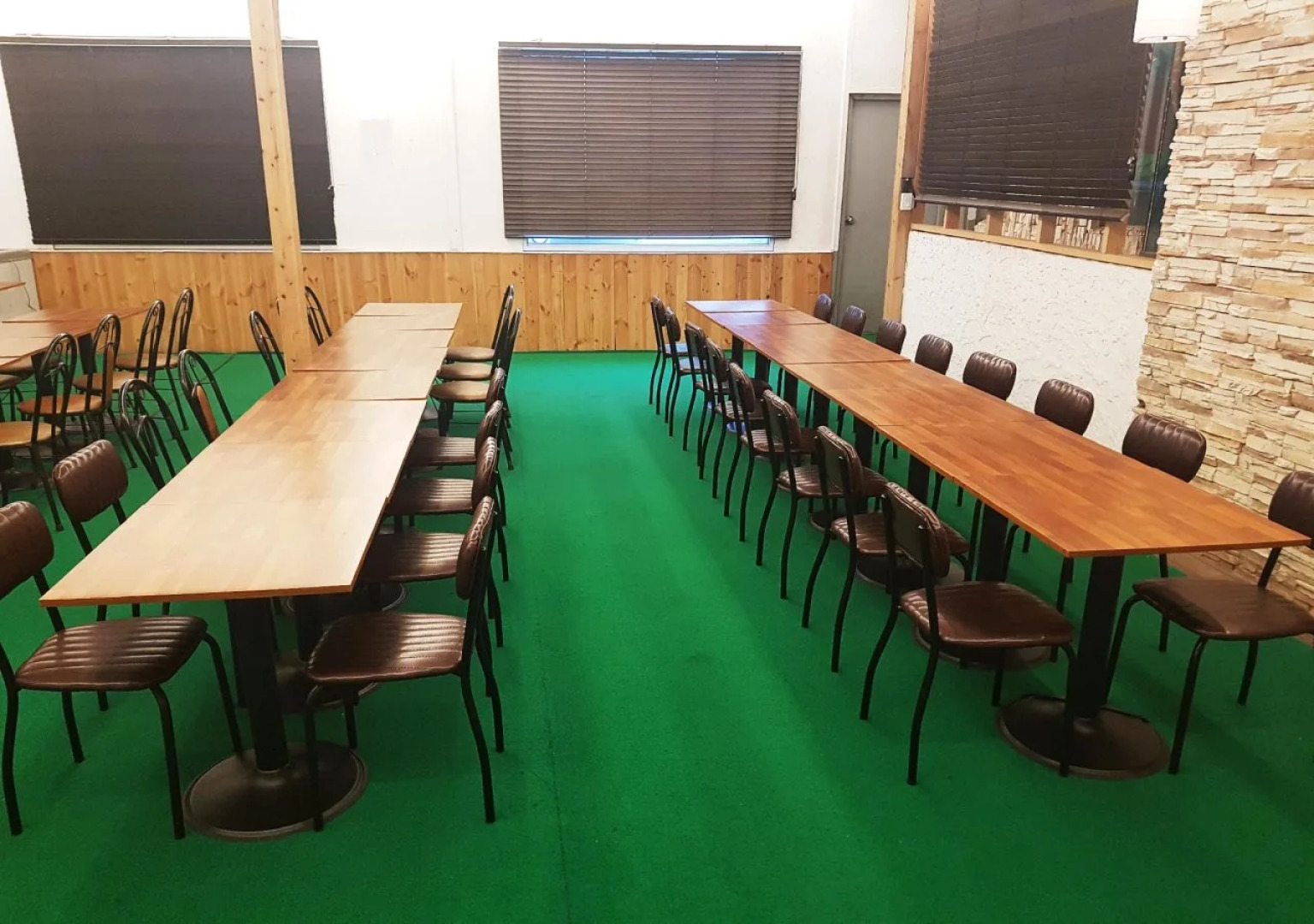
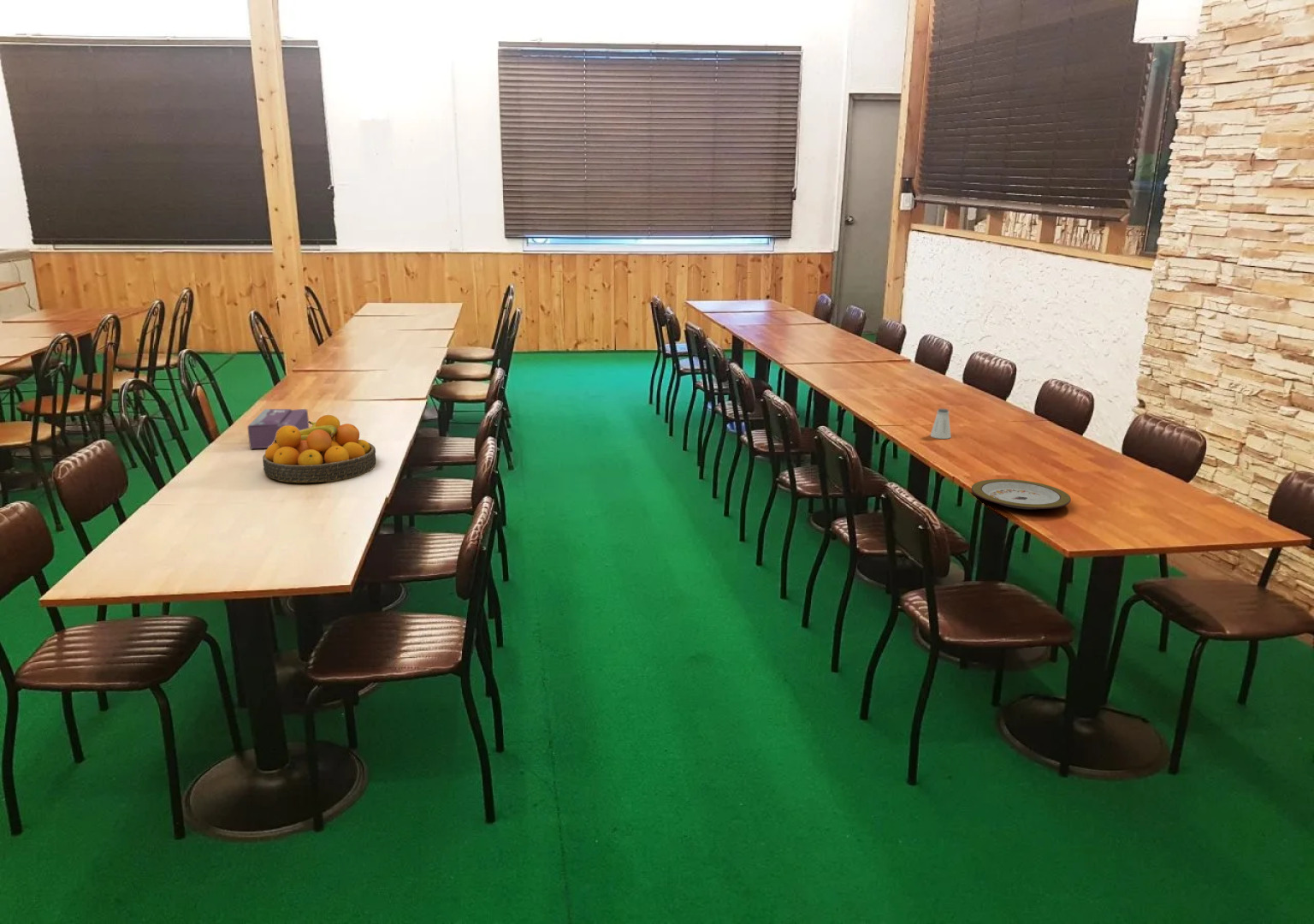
+ fruit bowl [262,414,377,483]
+ saltshaker [929,407,952,440]
+ tissue box [246,408,310,449]
+ plate [971,478,1072,511]
